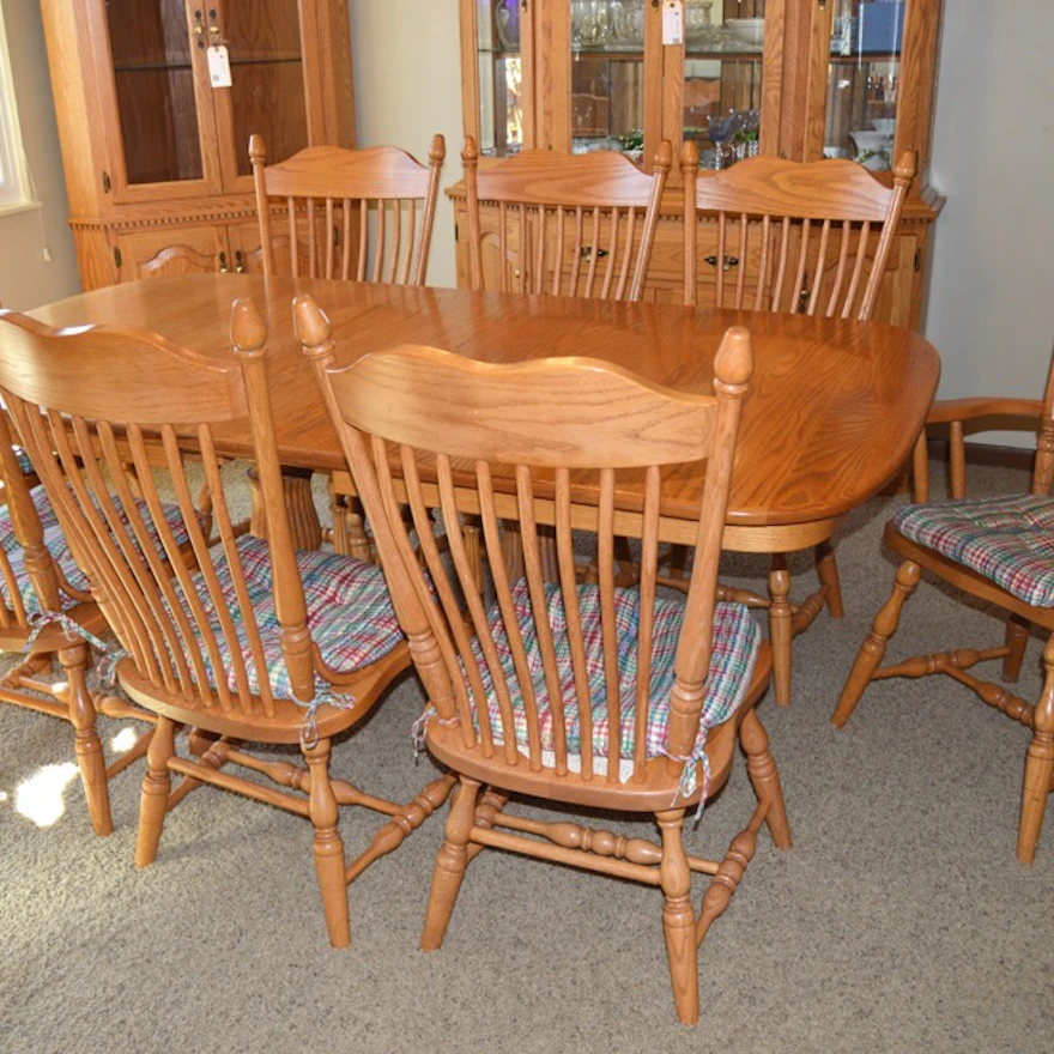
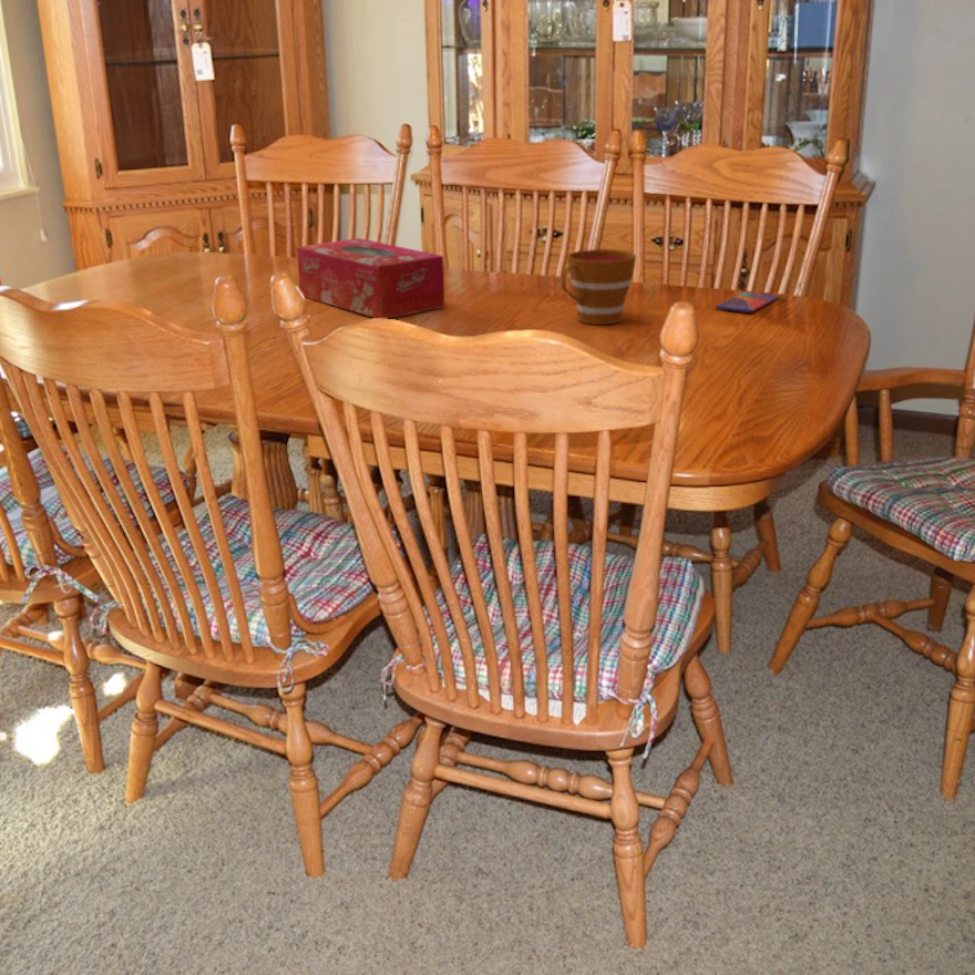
+ smartphone [715,291,780,314]
+ tissue box [296,237,445,319]
+ cup [561,248,637,326]
